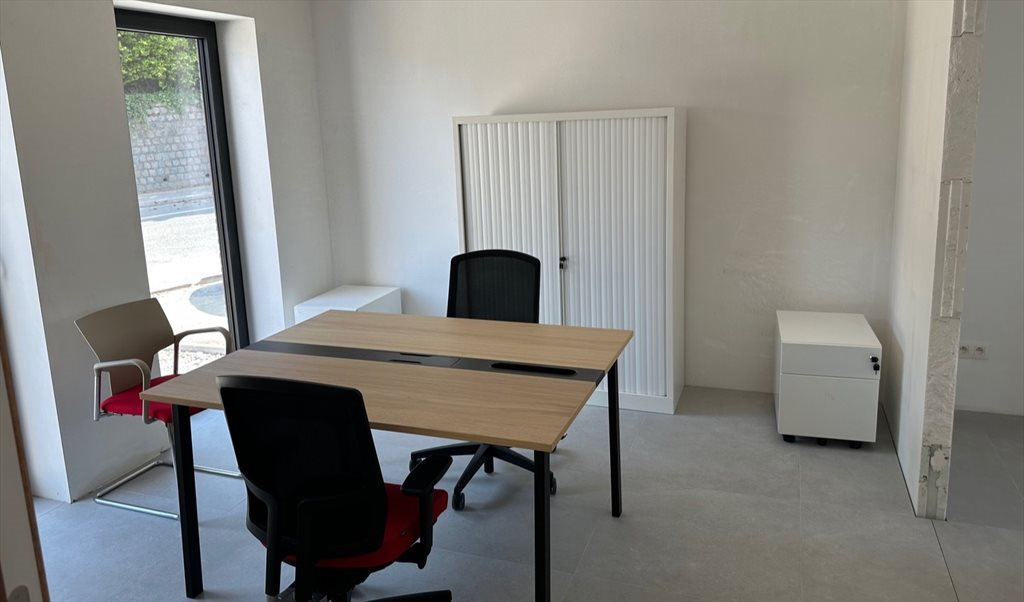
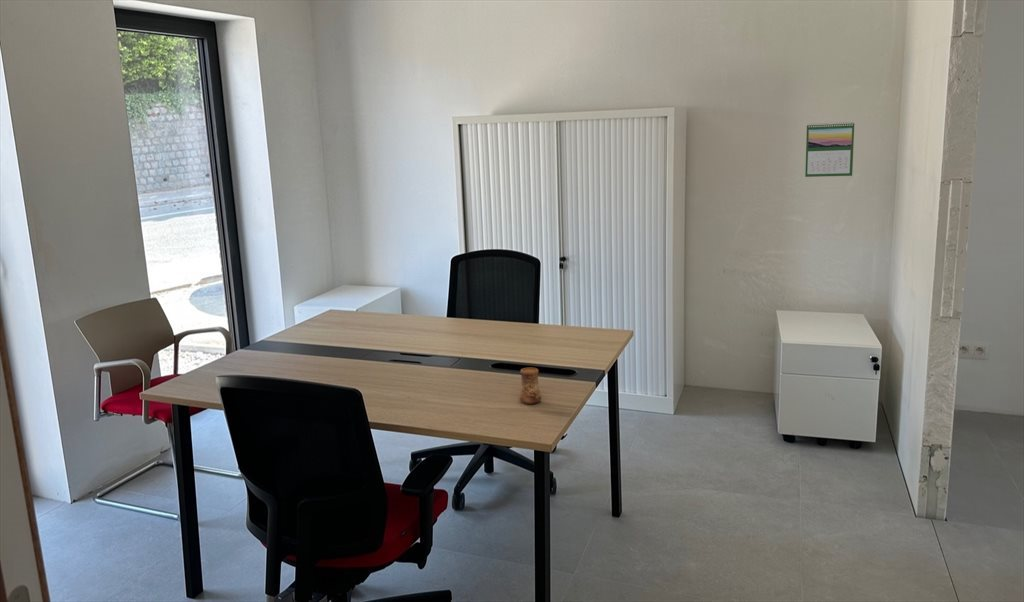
+ cup [518,367,542,405]
+ calendar [804,121,855,178]
